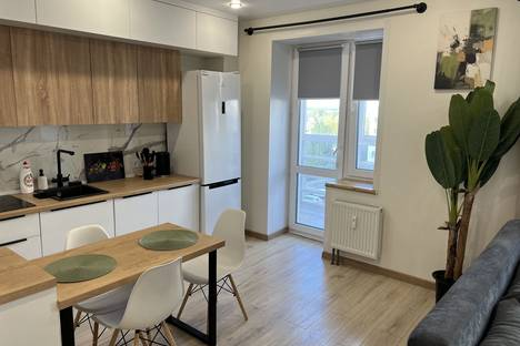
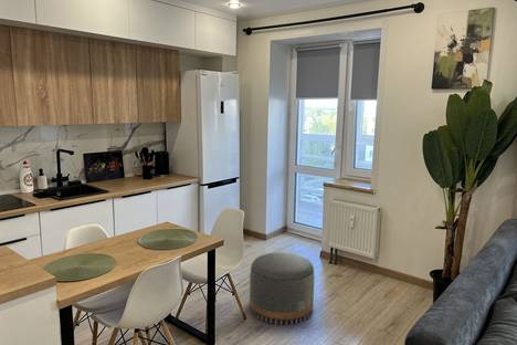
+ pouf [249,251,316,326]
